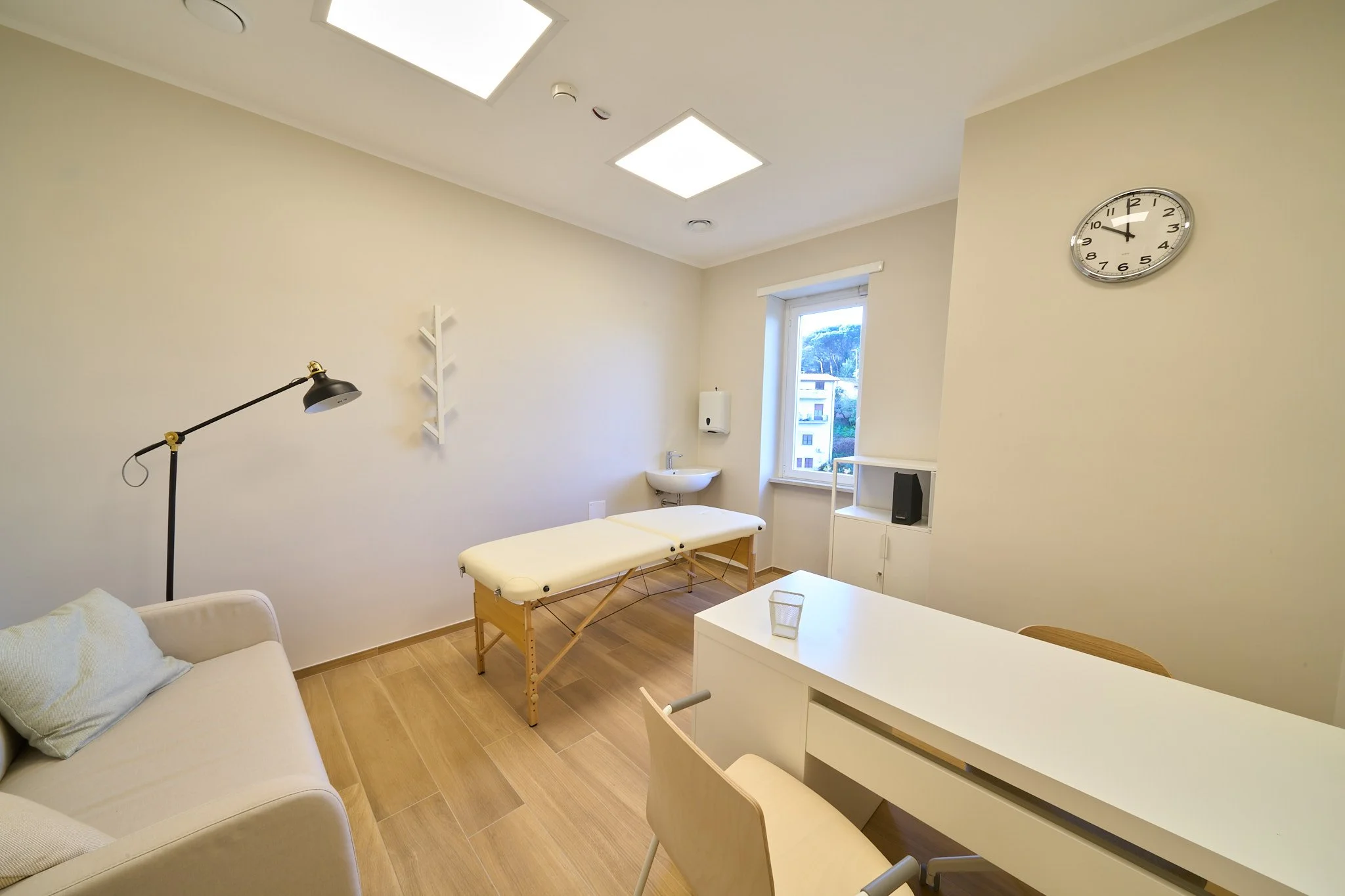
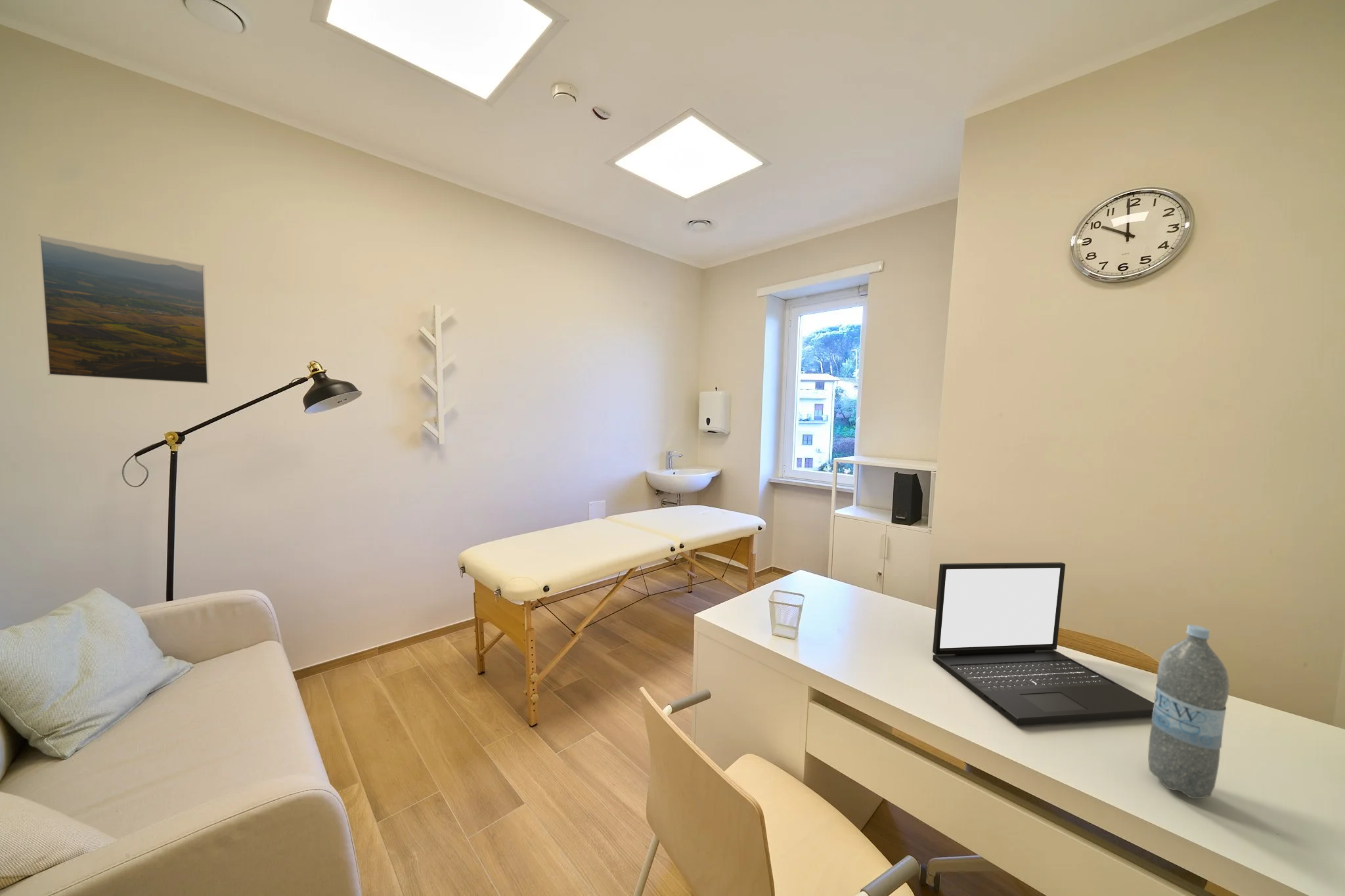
+ laptop [932,562,1155,726]
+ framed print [38,234,210,385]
+ water bottle [1147,624,1230,800]
